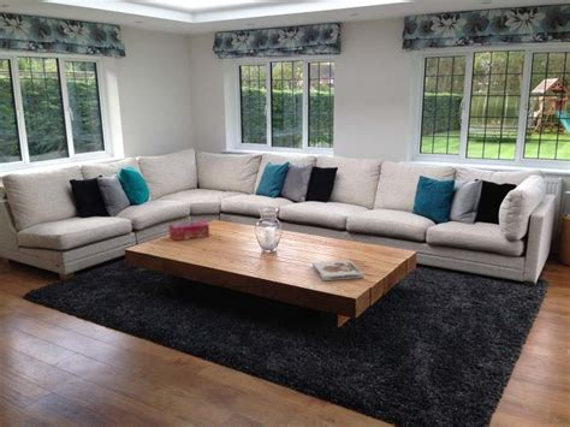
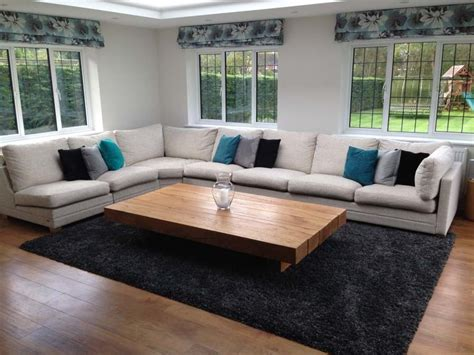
- tissue box [168,220,210,242]
- board game [311,260,366,281]
